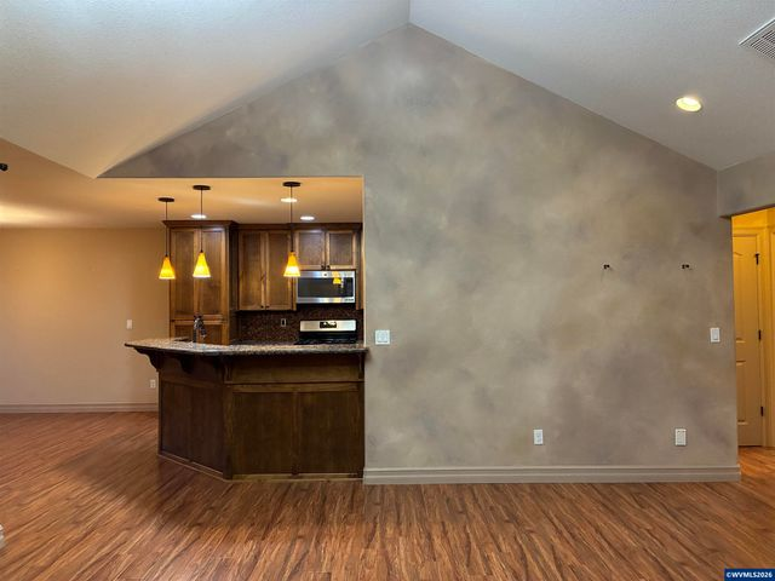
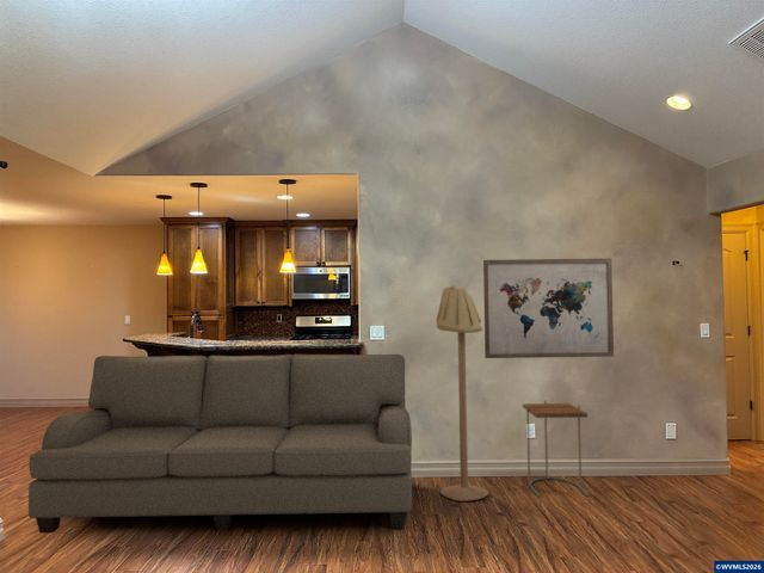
+ sofa [27,353,413,535]
+ floor lamp [435,283,489,503]
+ wall art [482,257,615,359]
+ side table [522,399,591,498]
